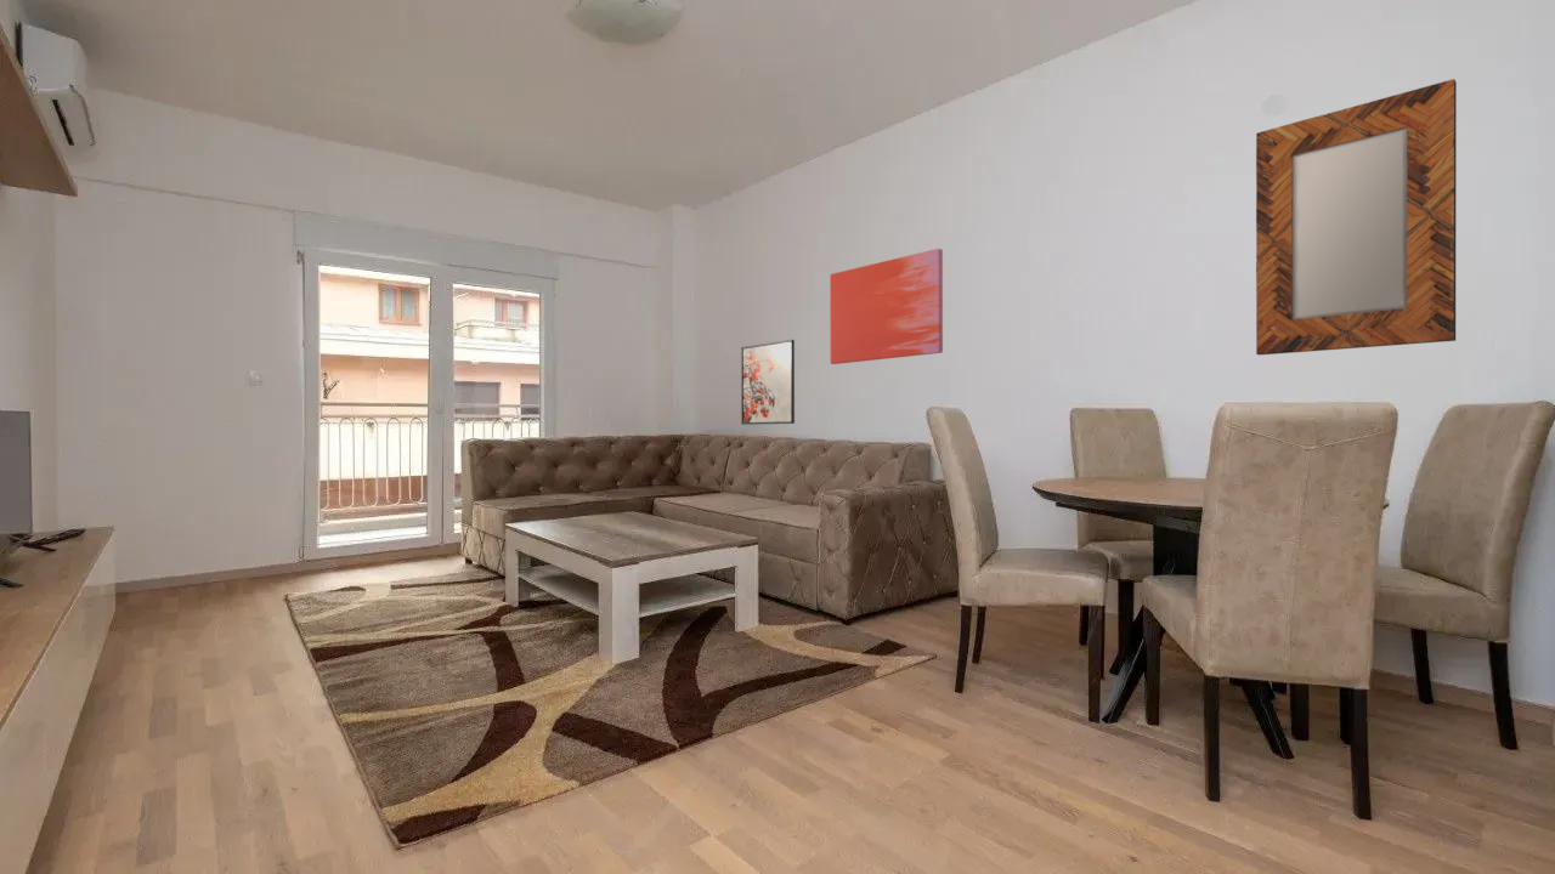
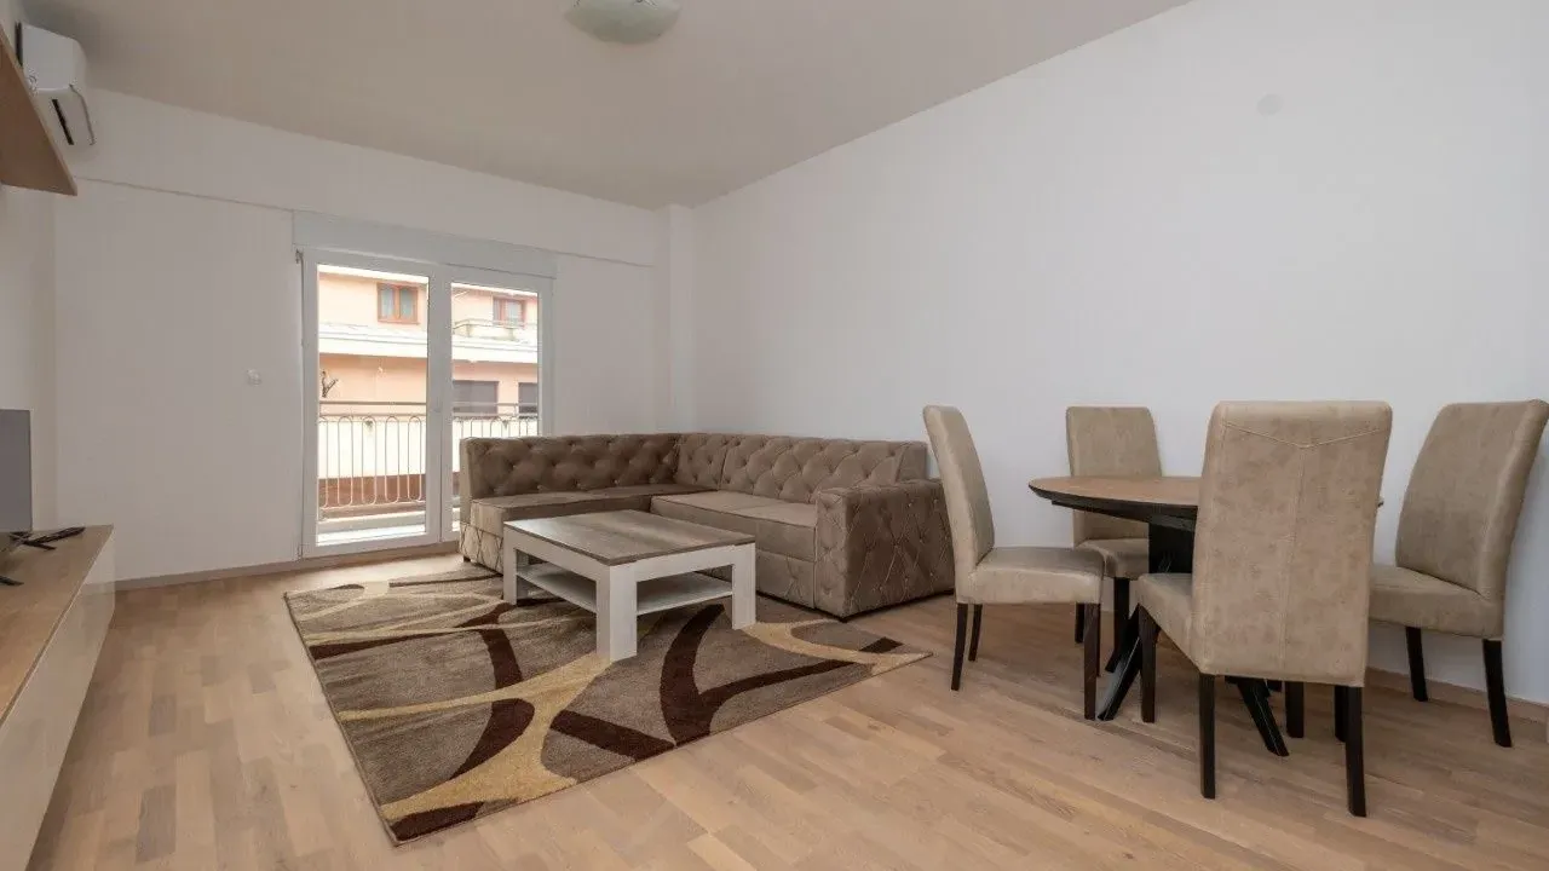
- wall art [829,248,944,365]
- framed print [740,339,796,426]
- home mirror [1255,78,1458,356]
